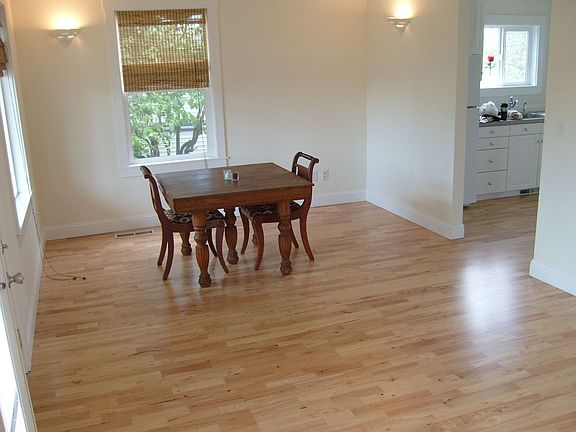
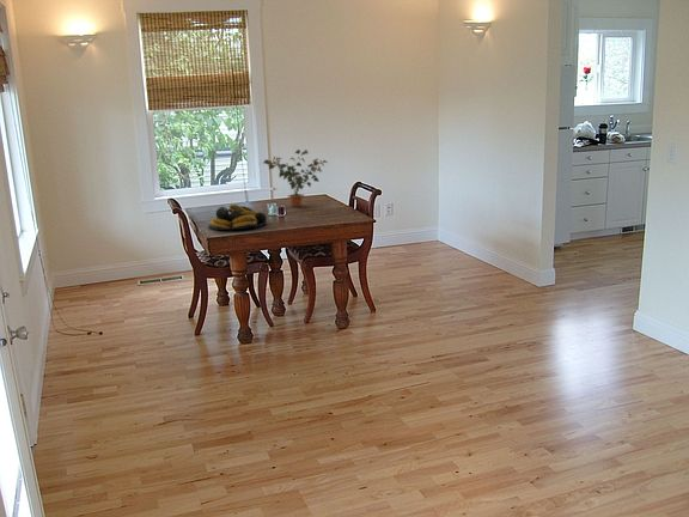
+ potted plant [262,148,329,208]
+ fruit bowl [207,203,268,231]
